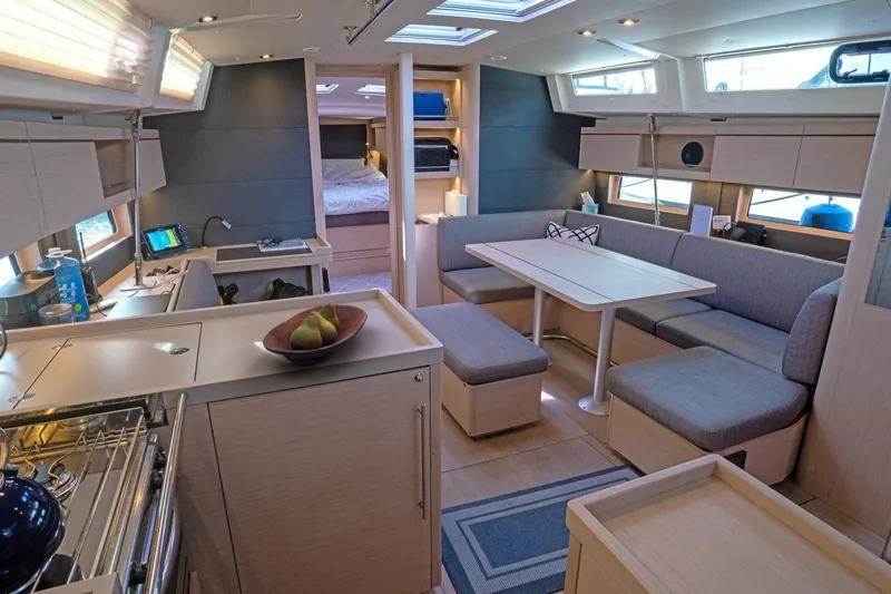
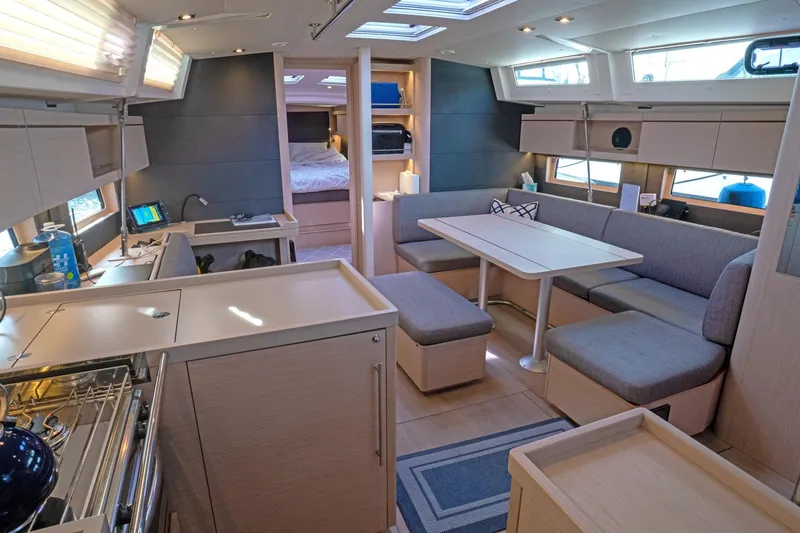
- fruit bowl [262,302,369,367]
